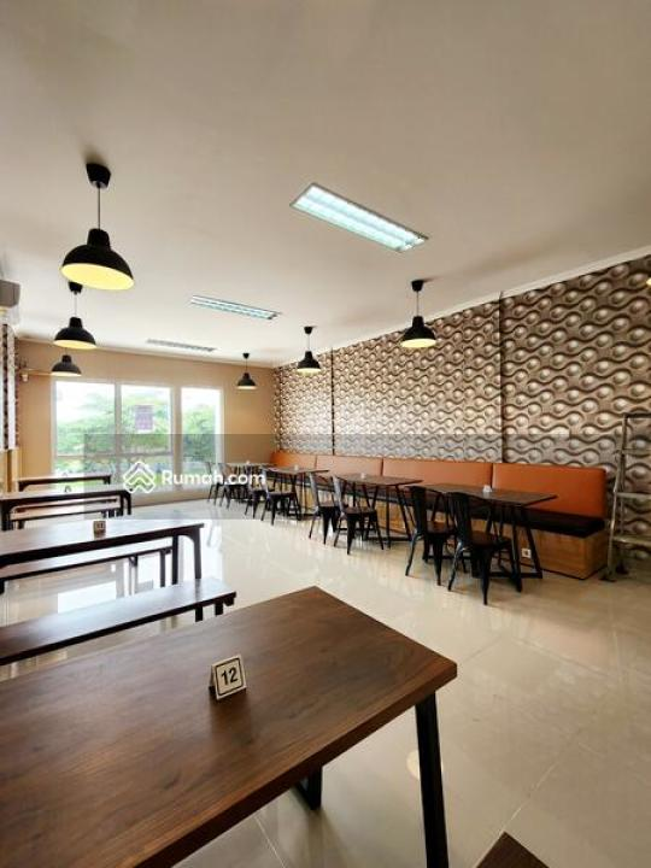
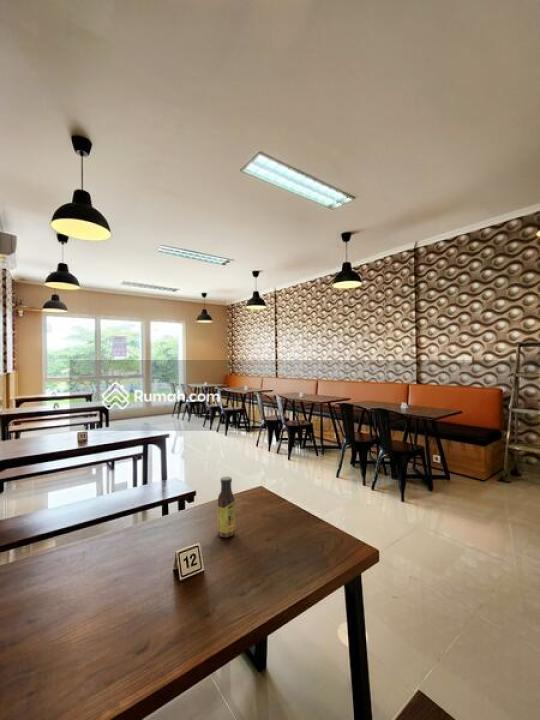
+ sauce bottle [217,476,236,539]
